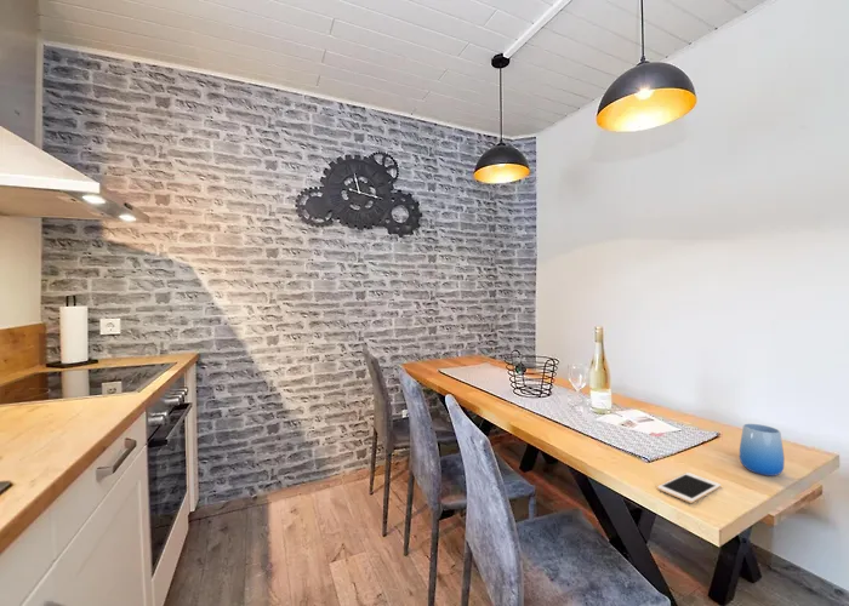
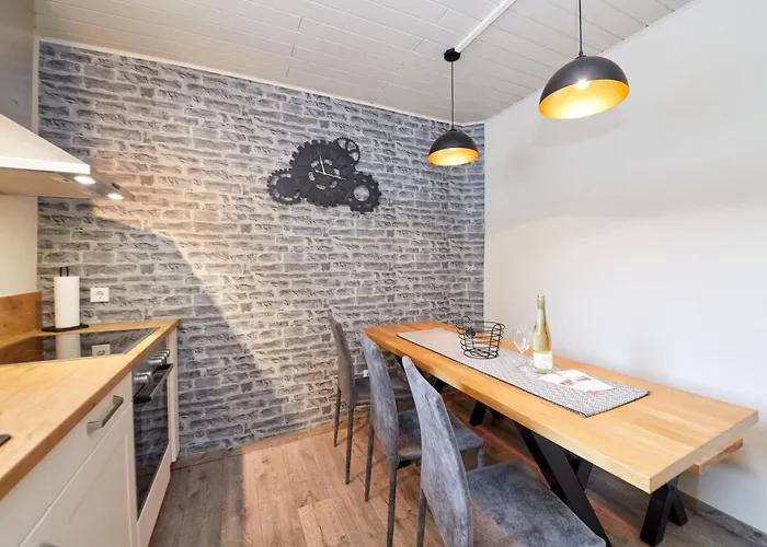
- cup [739,423,786,478]
- cell phone [656,471,722,504]
